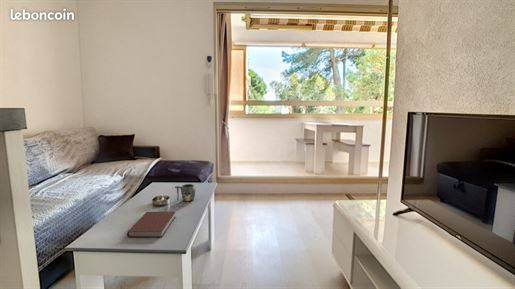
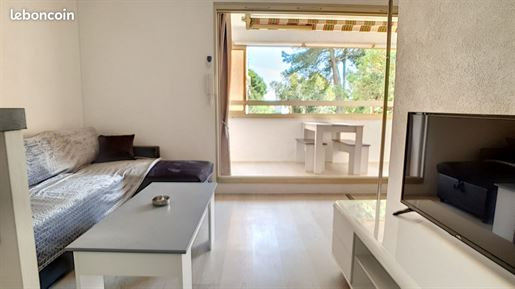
- mug [174,183,196,203]
- book [126,211,176,238]
